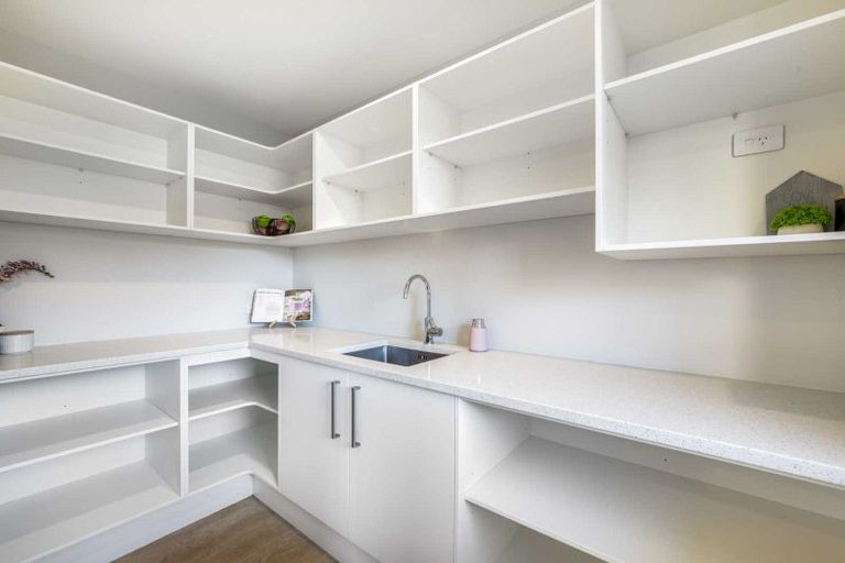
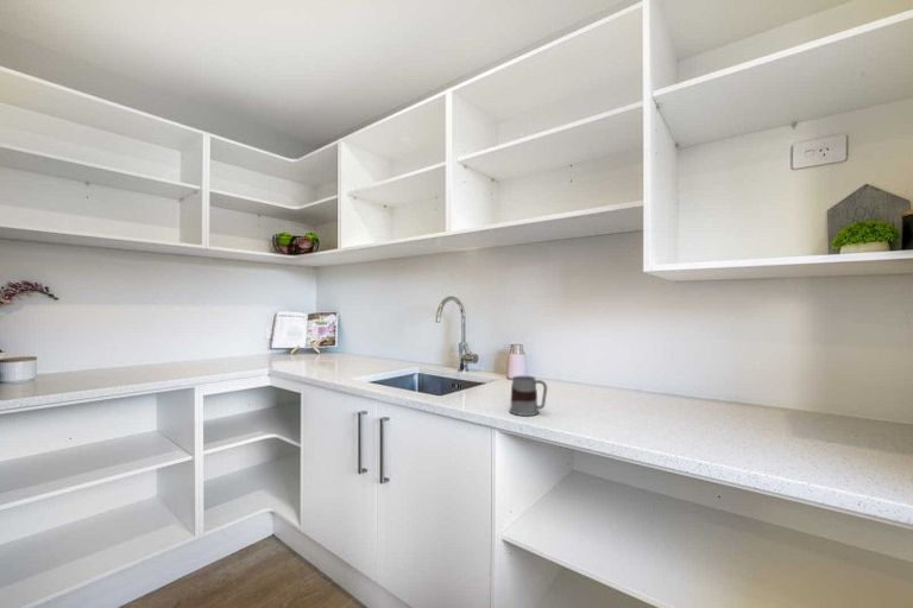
+ mug [508,374,548,417]
